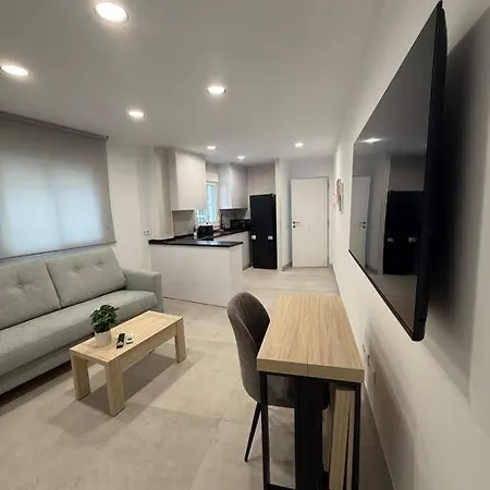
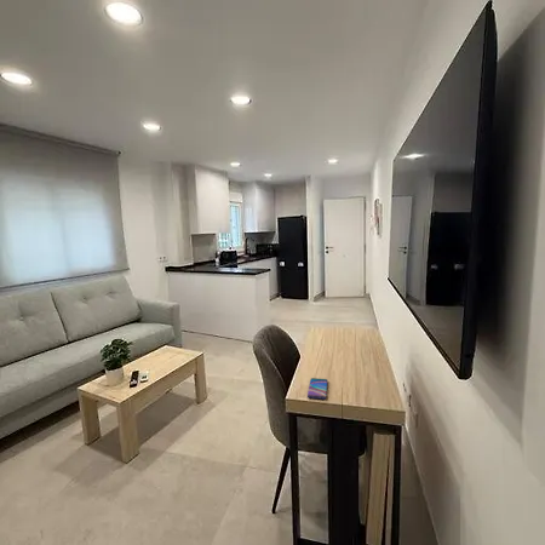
+ smartphone [306,377,328,401]
